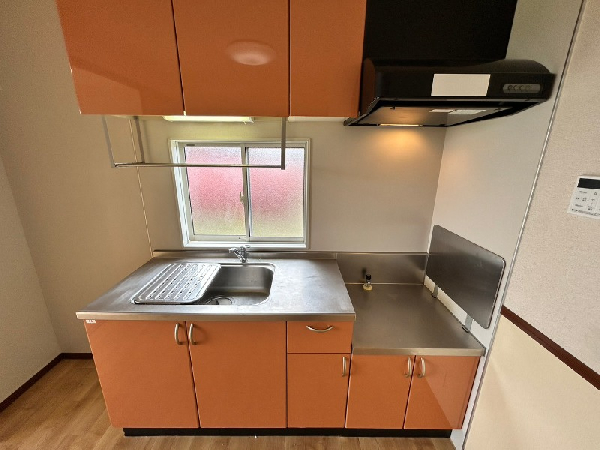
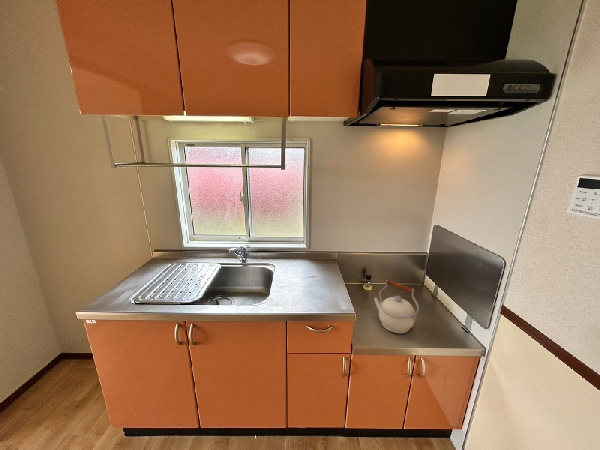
+ kettle [373,279,420,334]
